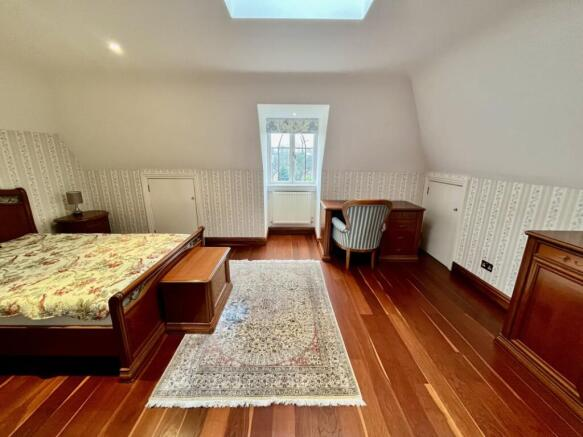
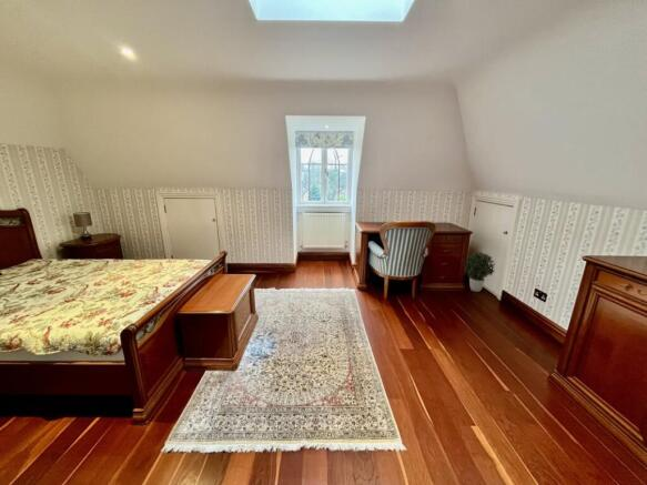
+ potted plant [464,251,496,293]
